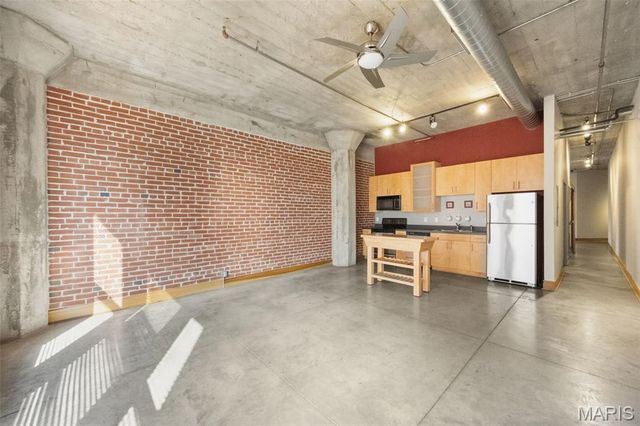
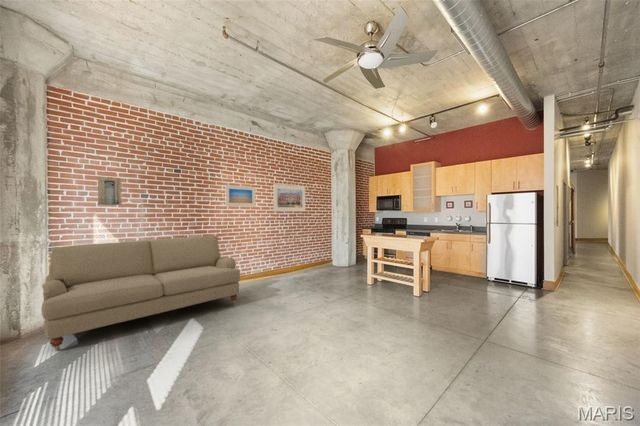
+ sofa [40,235,241,352]
+ wall art [97,176,122,206]
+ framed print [224,184,256,208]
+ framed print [273,183,306,212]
